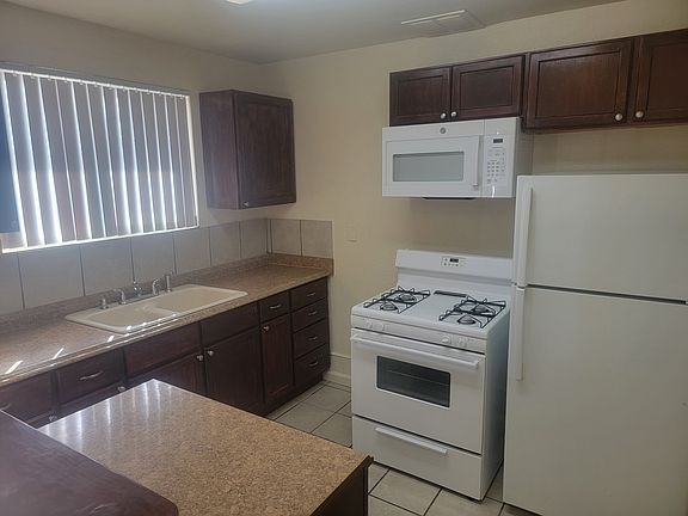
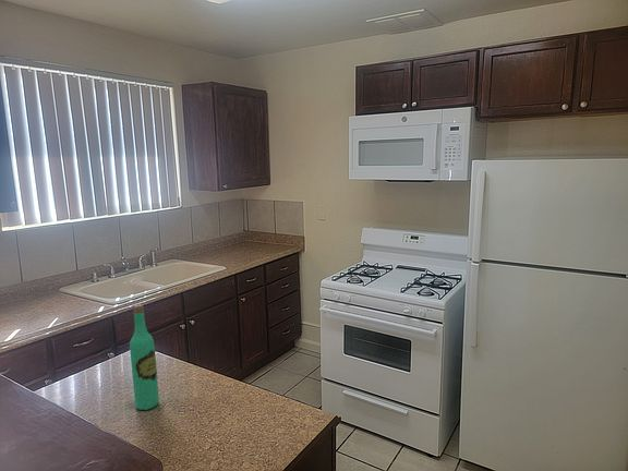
+ wine bottle [129,303,160,411]
